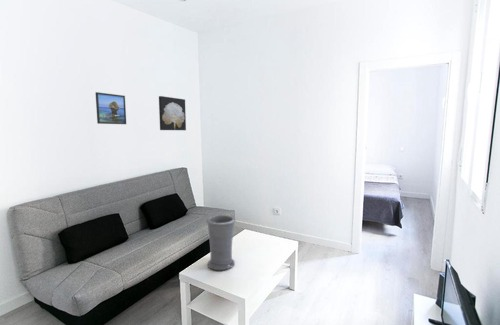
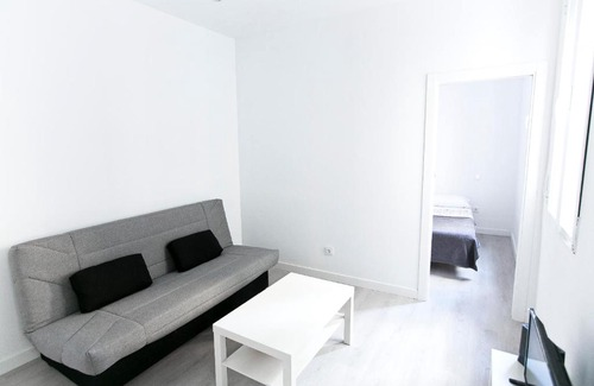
- vase [205,214,237,271]
- wall art [158,95,187,131]
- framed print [94,91,127,125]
